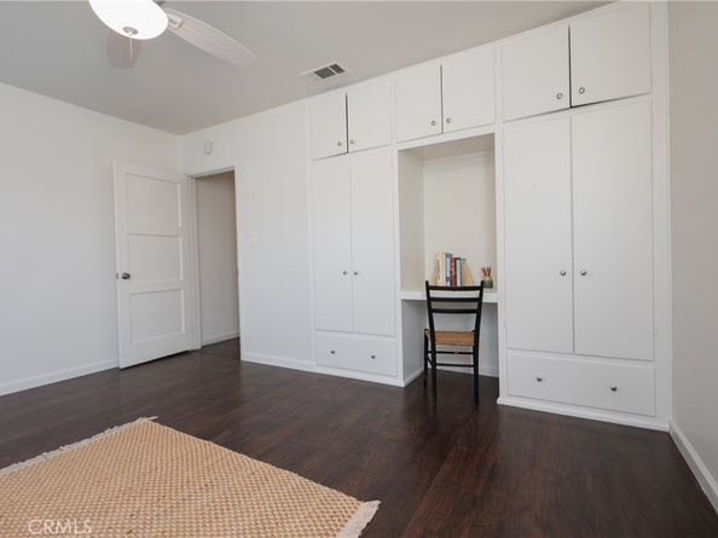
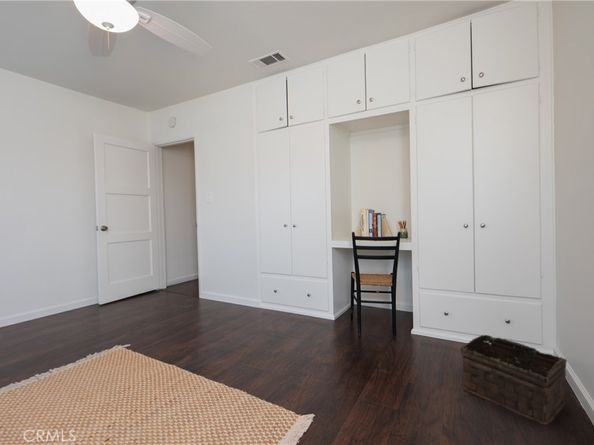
+ basket [460,334,568,426]
